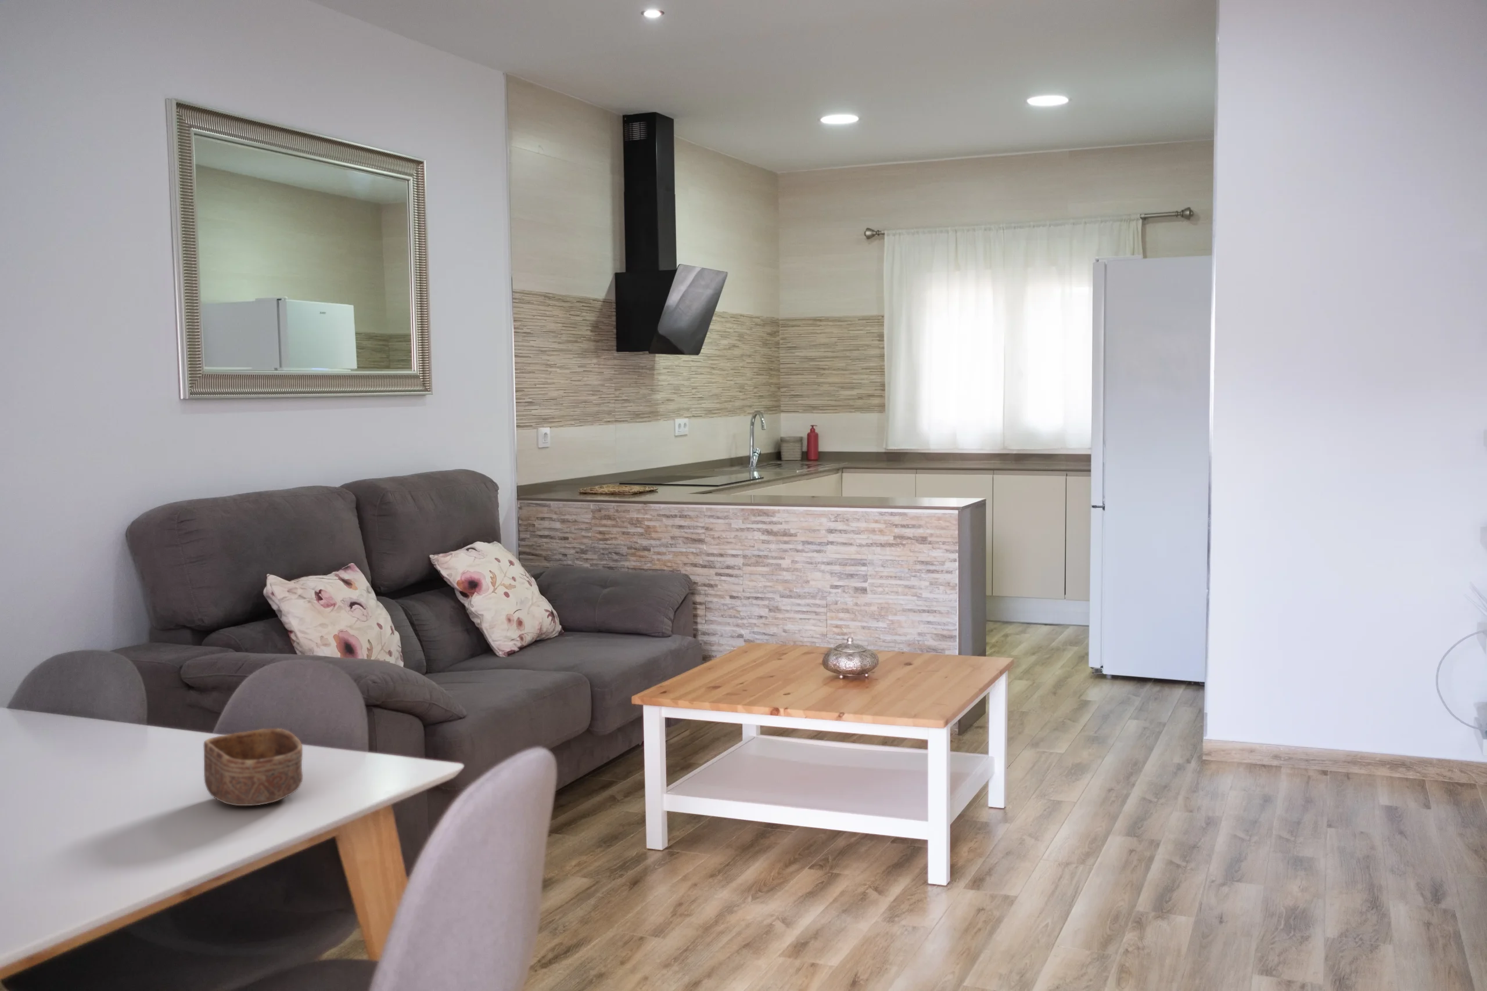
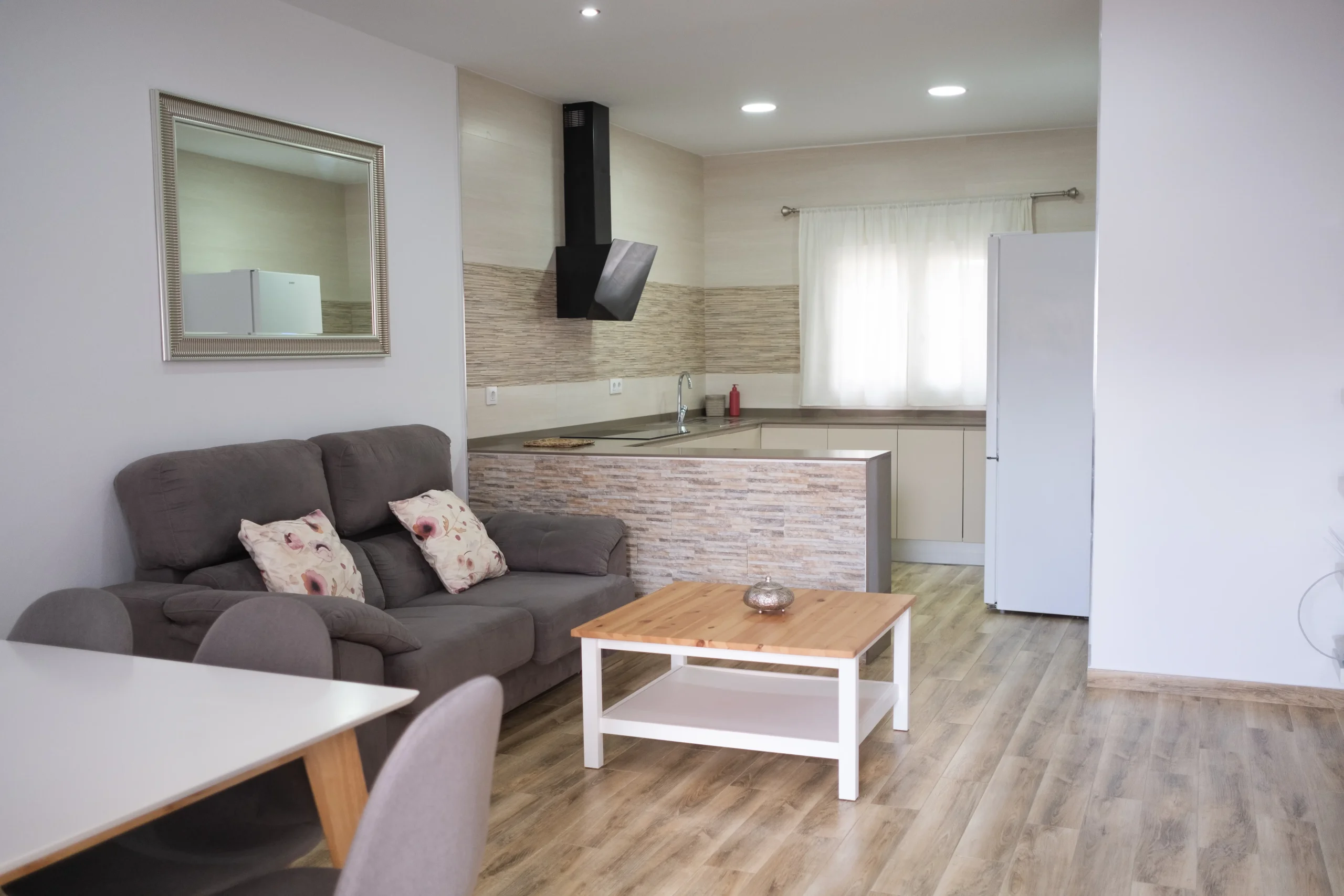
- bowl [204,728,303,806]
